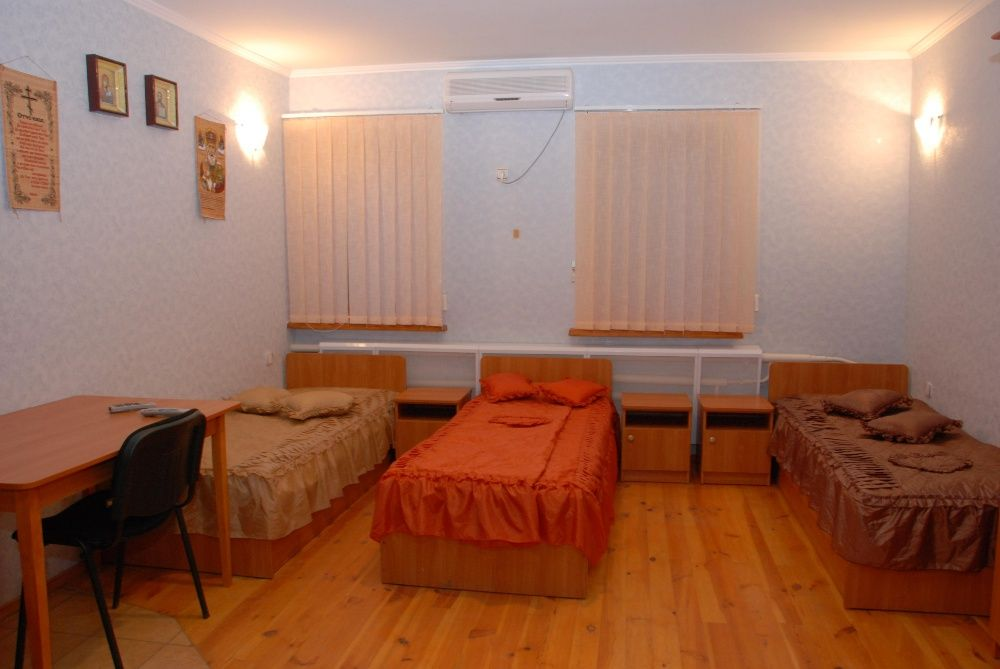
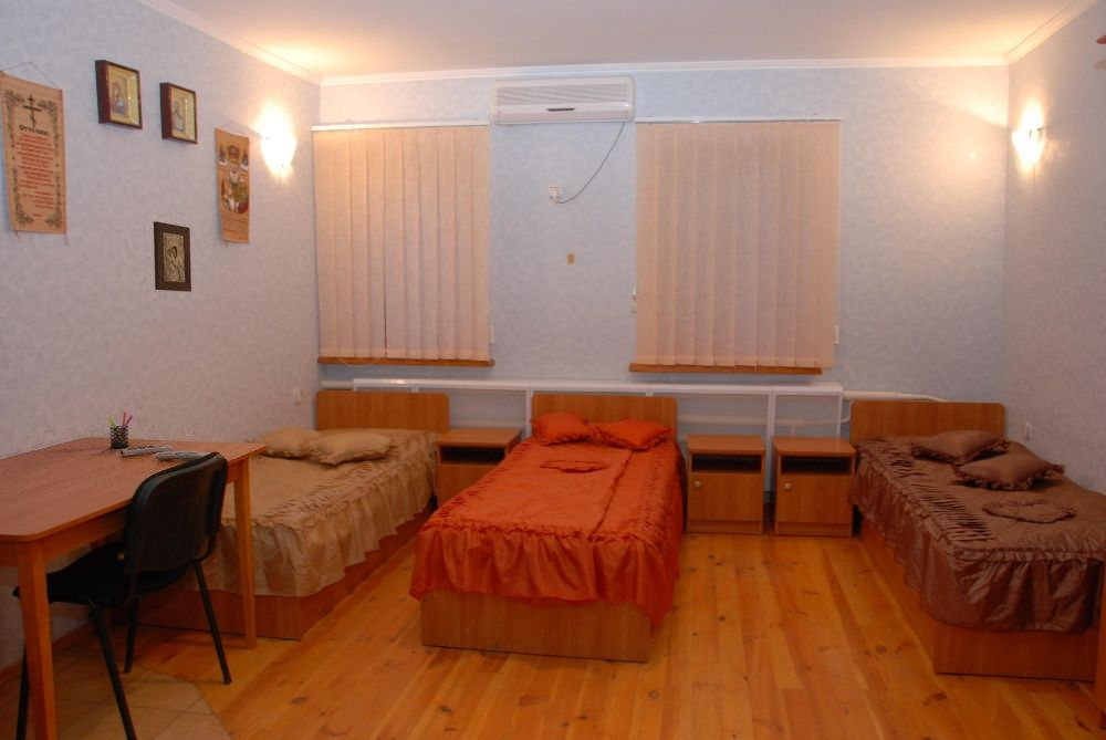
+ pen holder [107,410,134,449]
+ religious icon [153,220,192,293]
